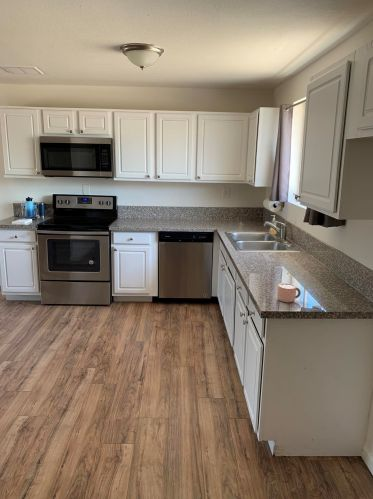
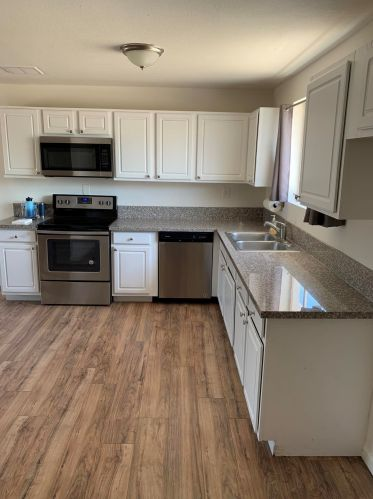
- mug [276,282,302,303]
